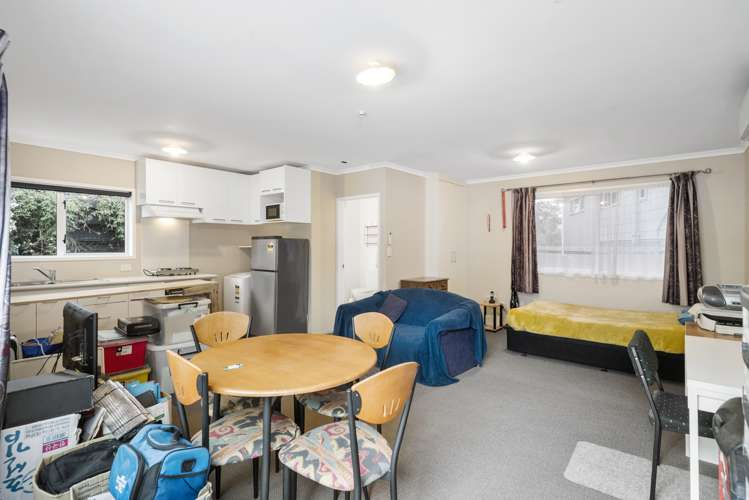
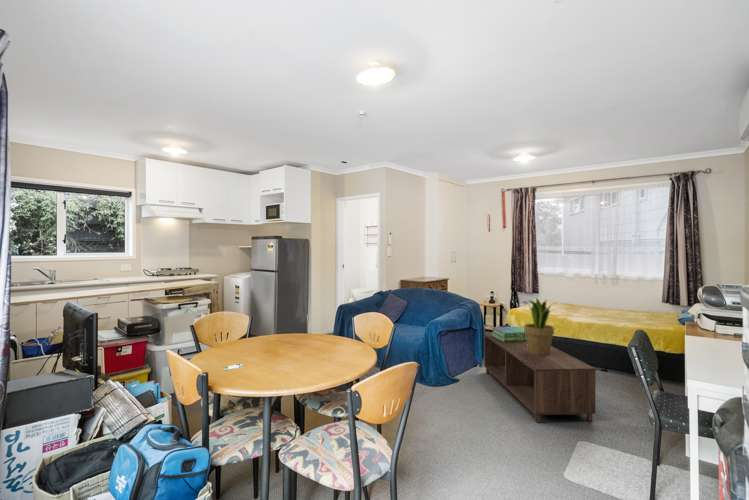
+ stack of books [491,325,527,342]
+ coffee table [483,333,597,423]
+ potted plant [520,297,557,356]
